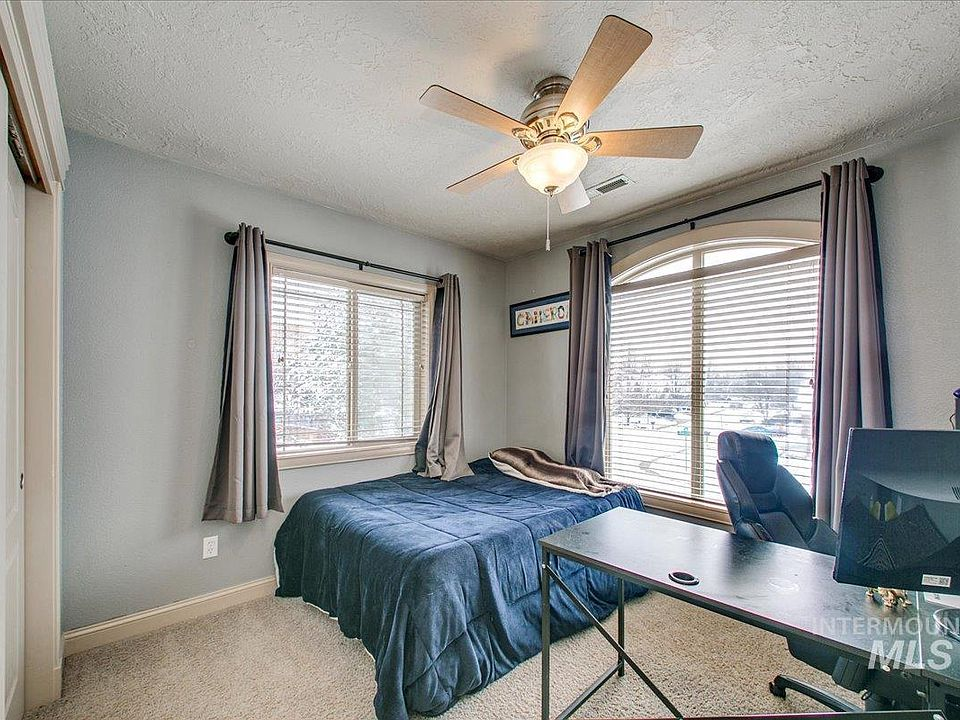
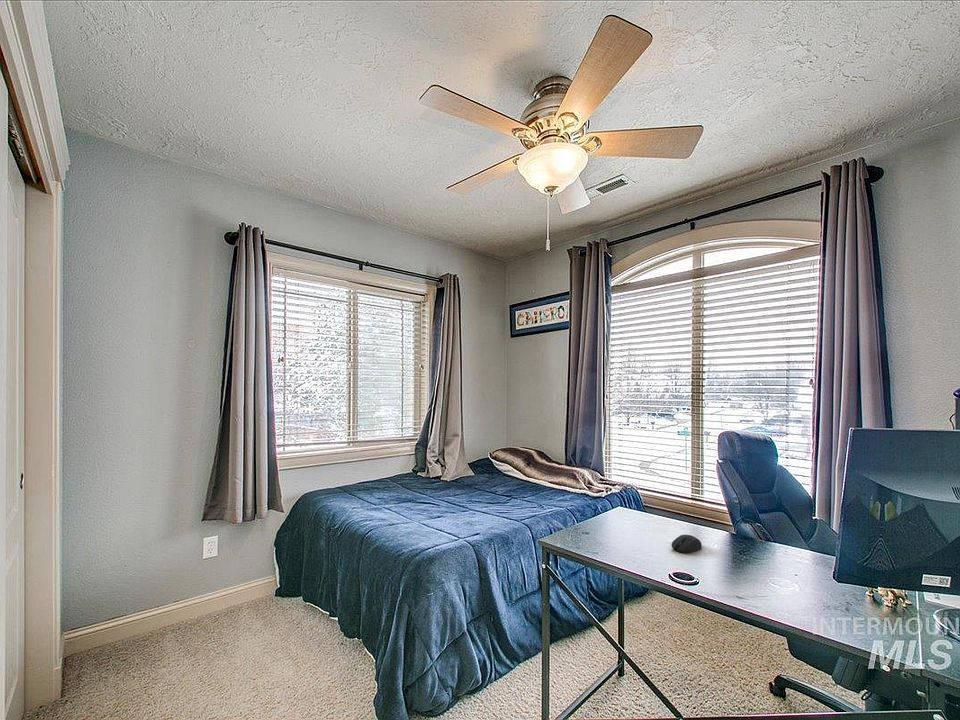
+ computer mouse [670,534,703,554]
